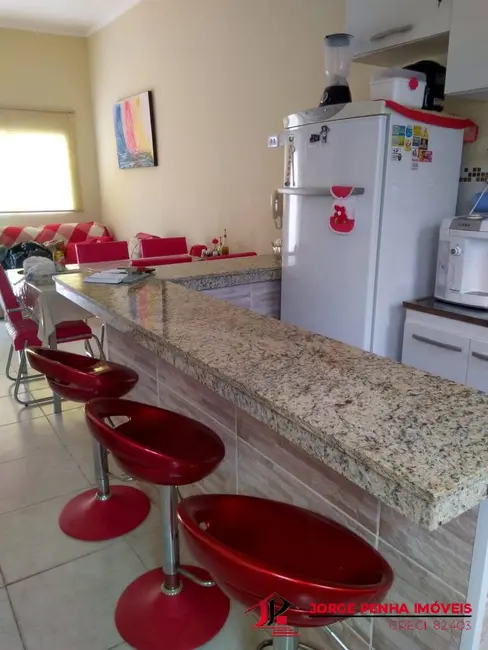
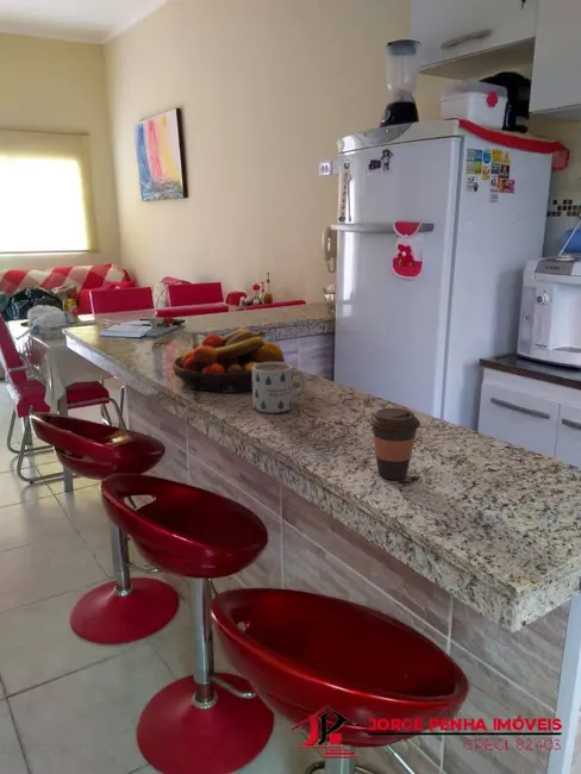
+ coffee cup [368,407,421,481]
+ fruit bowl [171,325,286,394]
+ mug [251,362,307,414]
